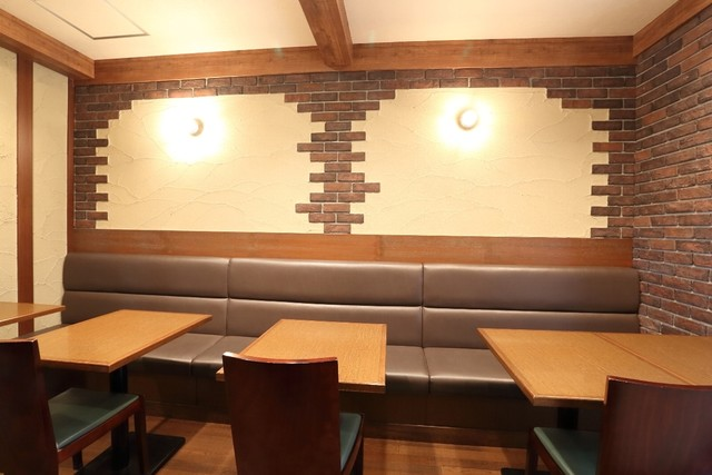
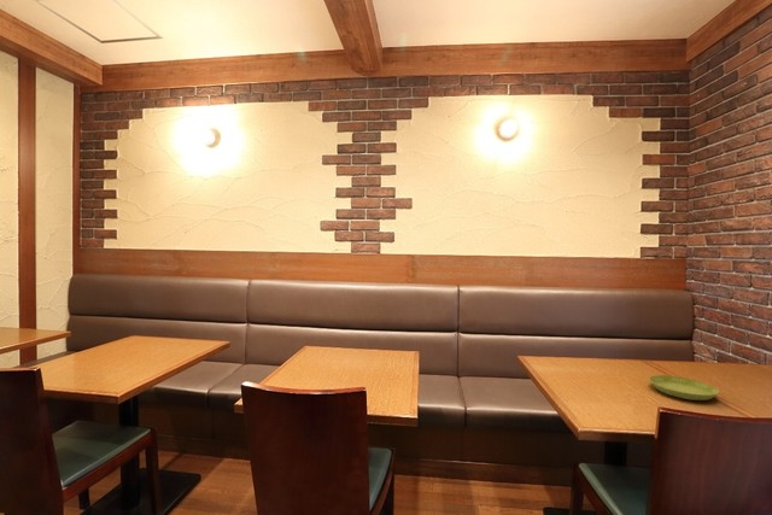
+ saucer [648,374,720,402]
